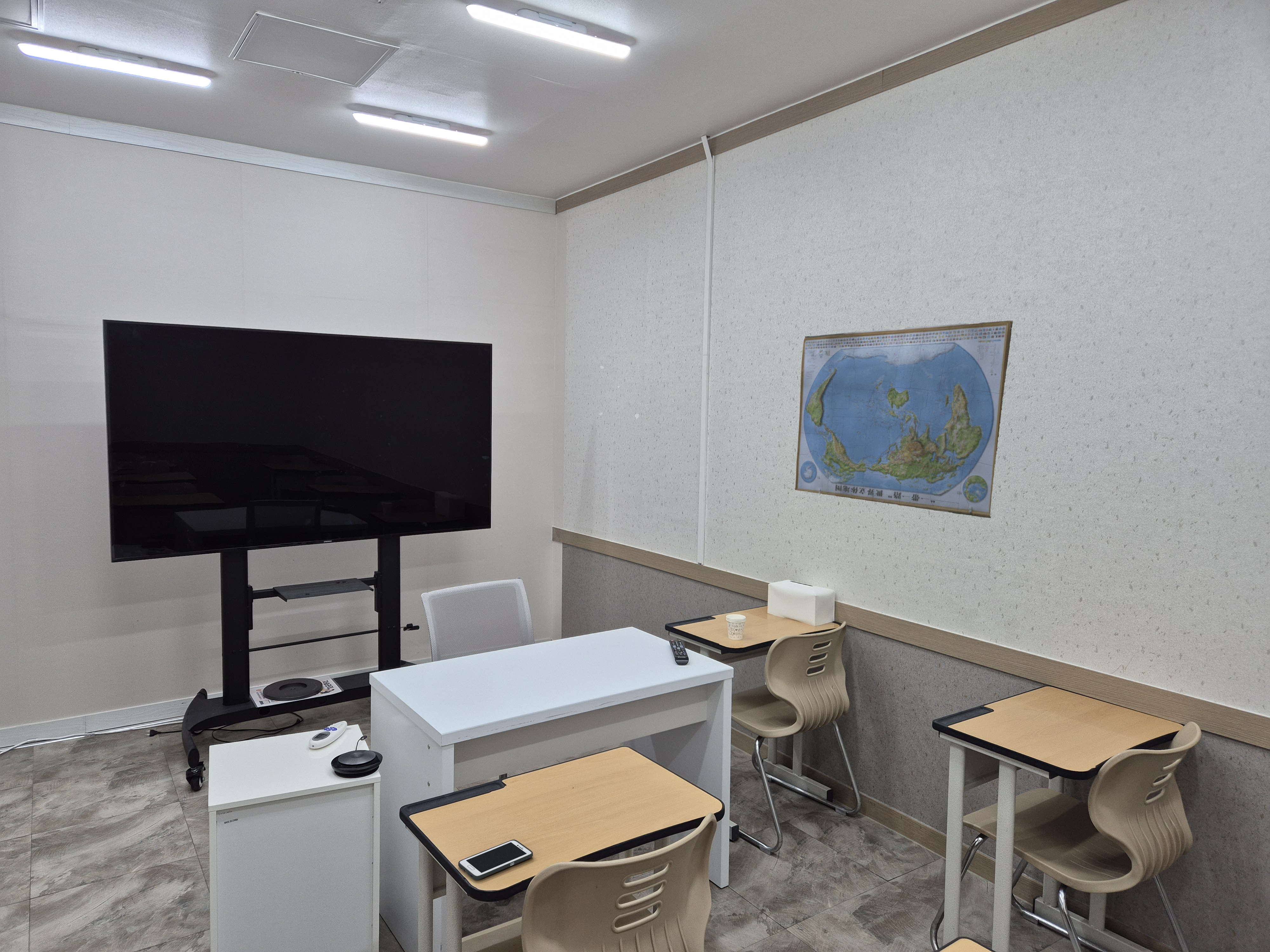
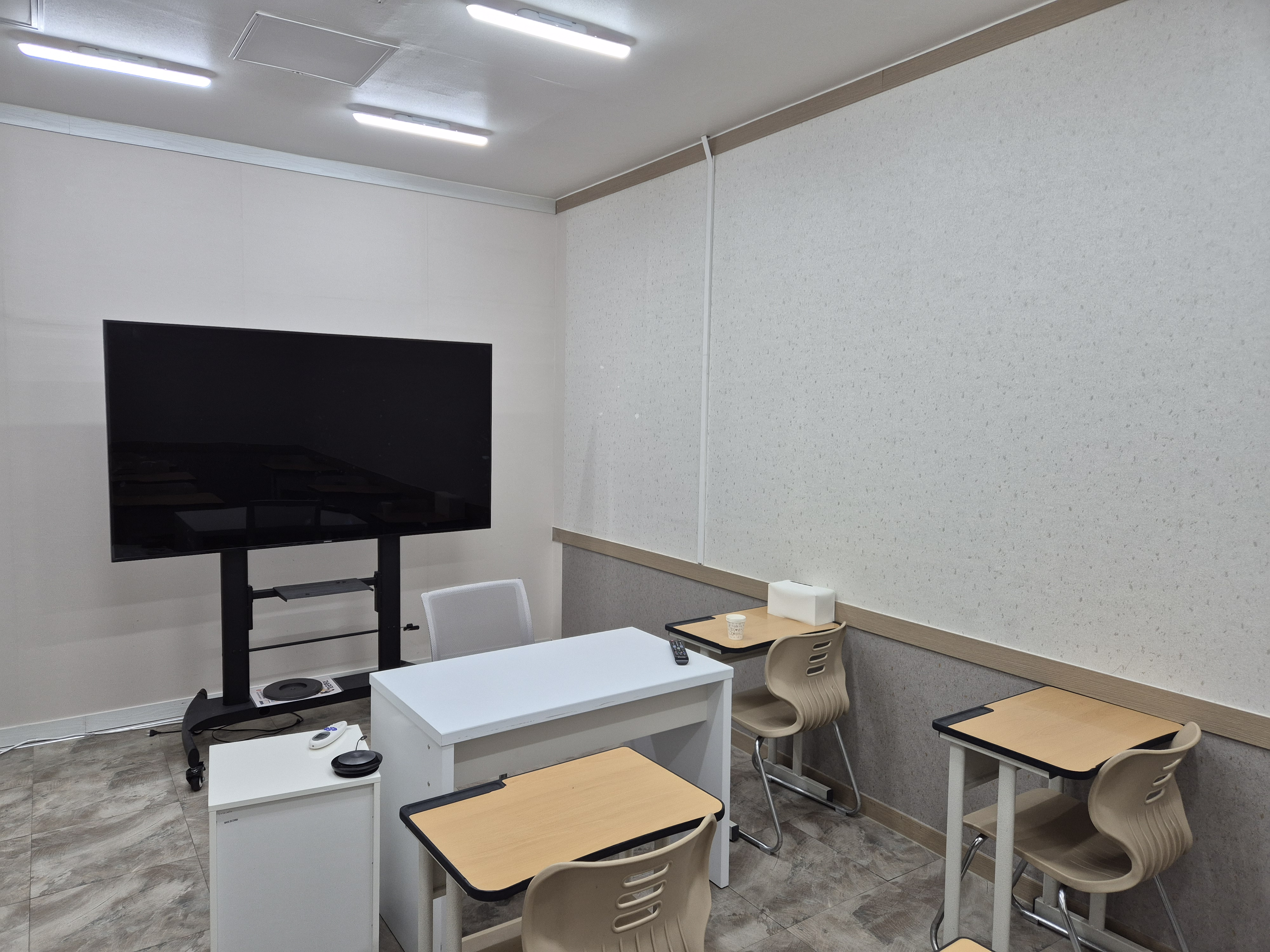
- cell phone [458,839,533,880]
- world map [794,320,1013,519]
